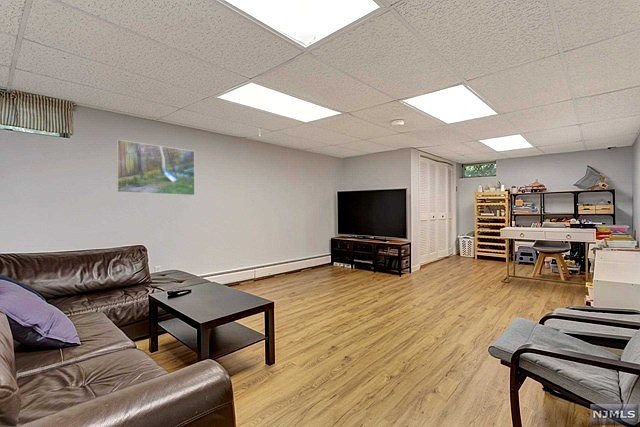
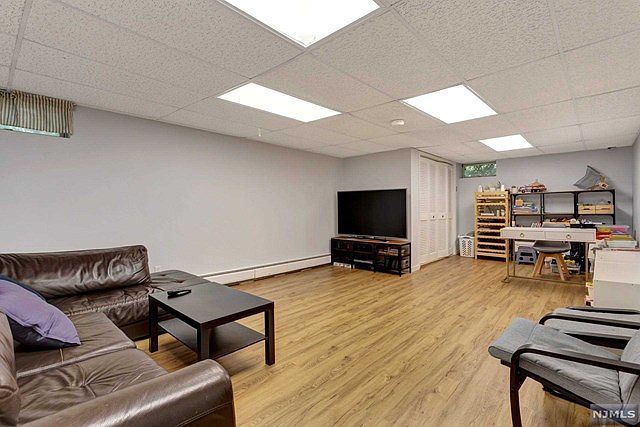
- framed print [116,139,196,196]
